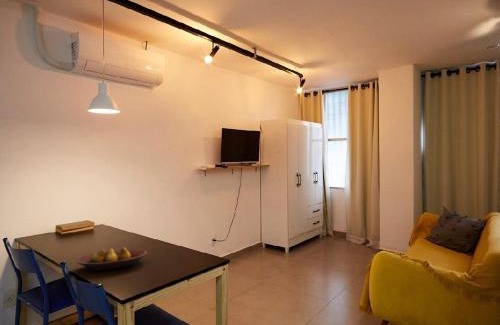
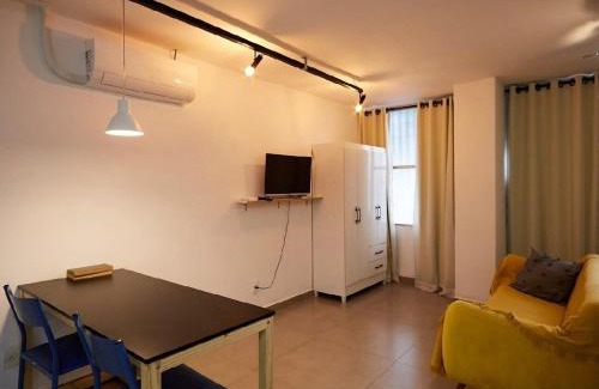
- fruit bowl [76,247,148,272]
